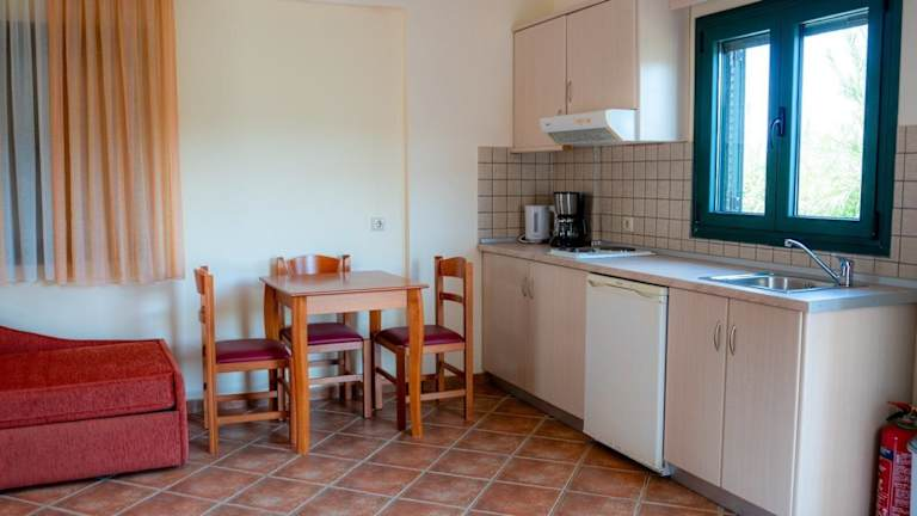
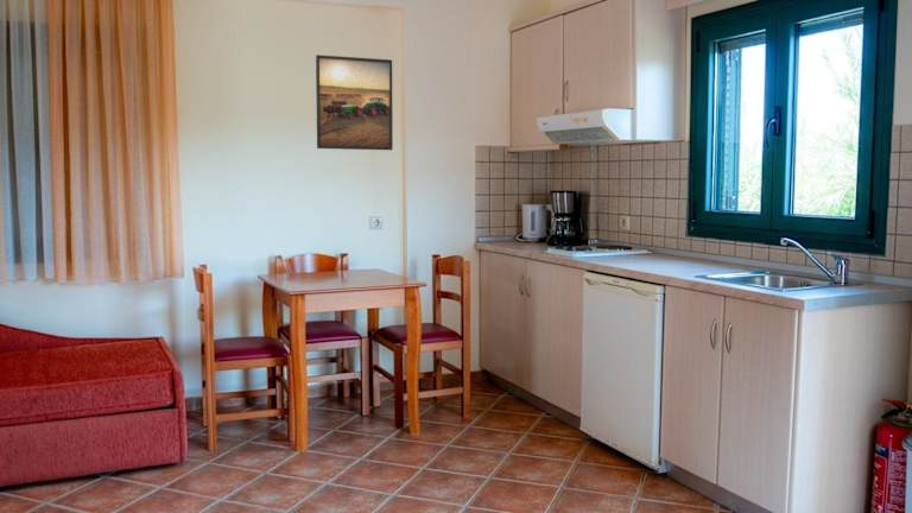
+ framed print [315,53,394,151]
